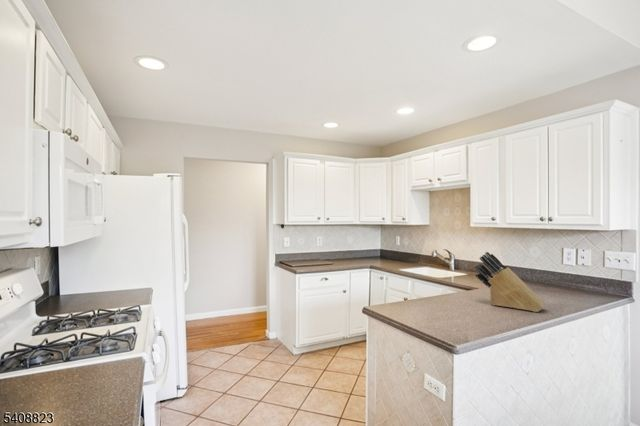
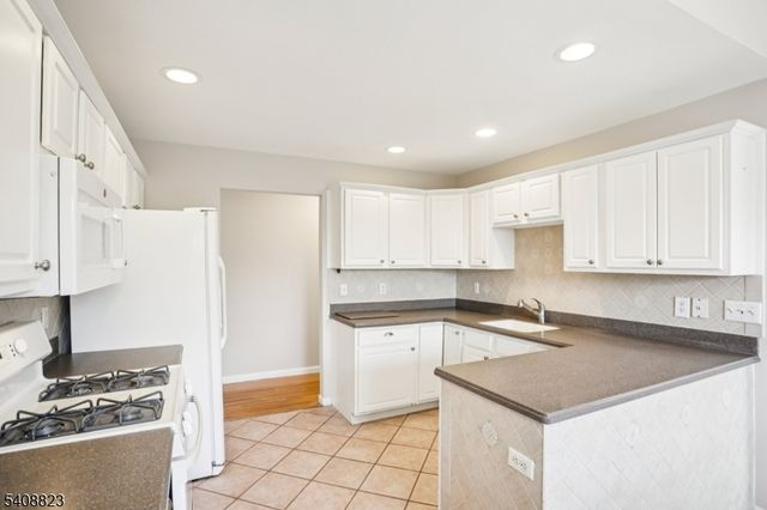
- knife block [473,251,547,313]
